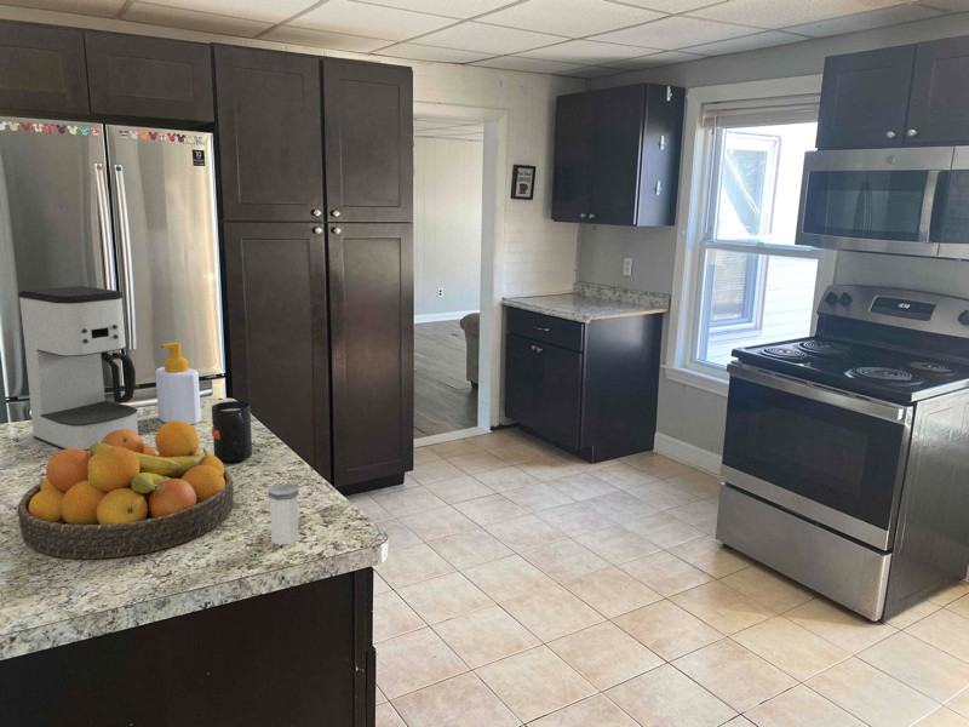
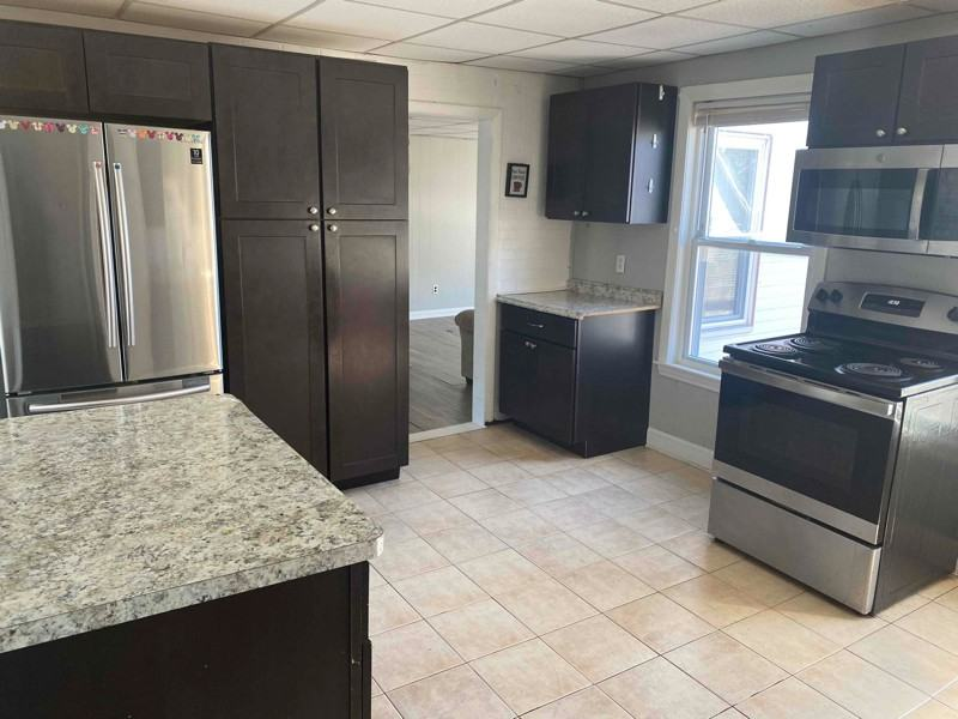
- soap bottle [154,342,202,425]
- salt shaker [266,482,300,546]
- coffee maker [17,285,141,451]
- mug [211,400,253,463]
- fruit bowl [16,420,235,560]
